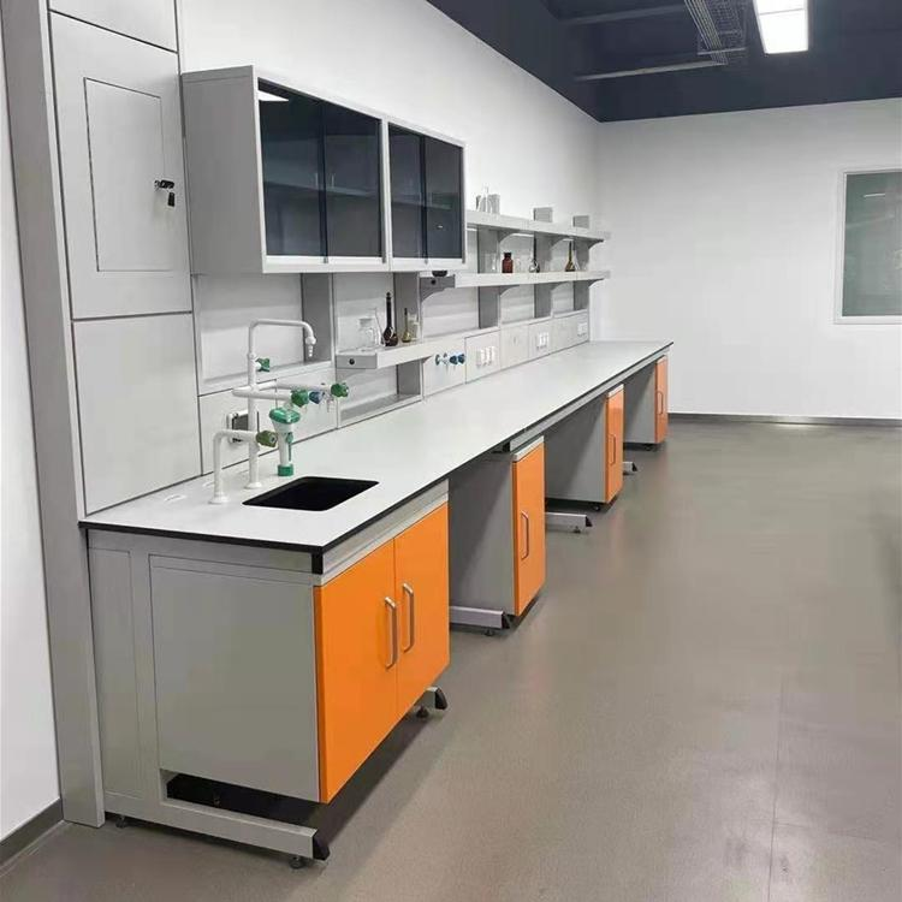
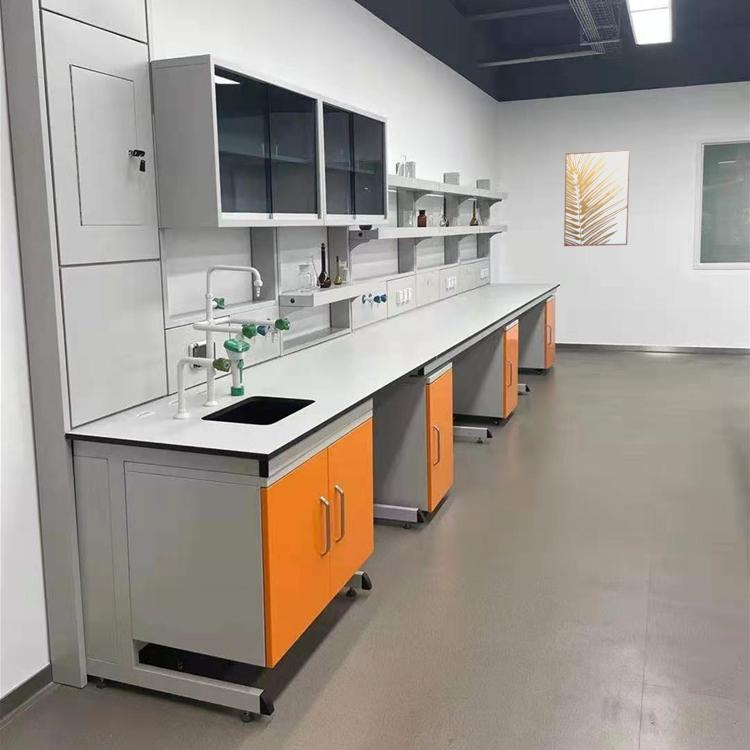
+ wall art [563,149,631,247]
